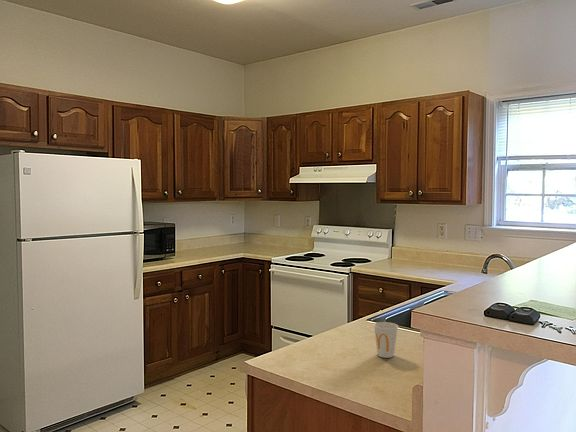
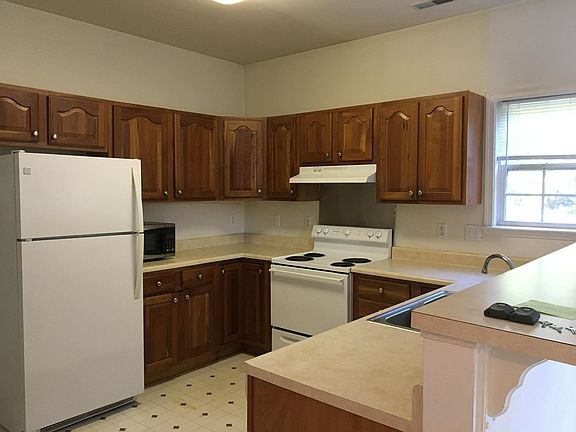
- cup [373,321,399,359]
